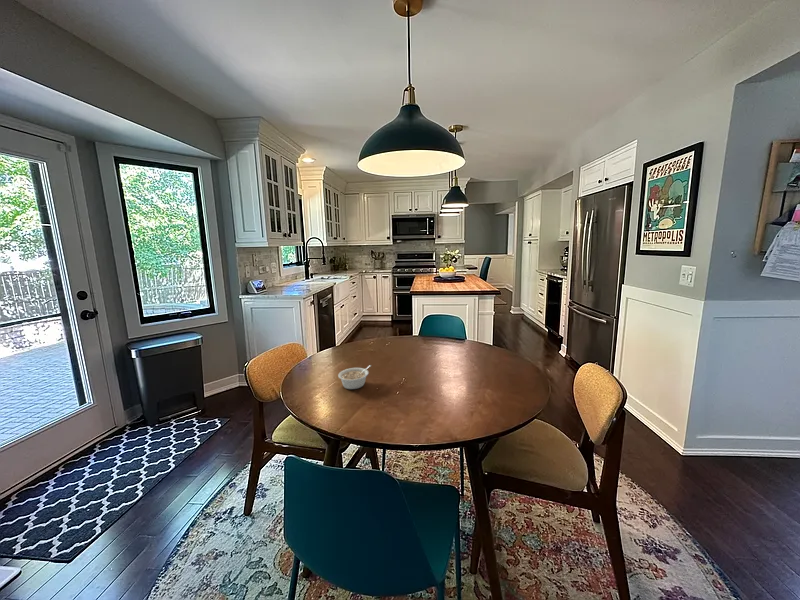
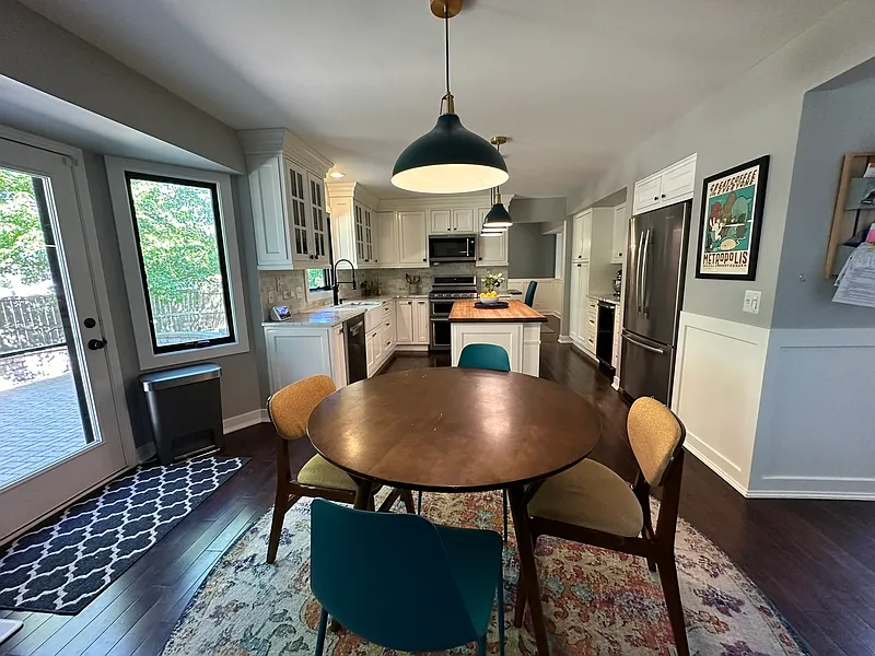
- legume [337,364,372,390]
